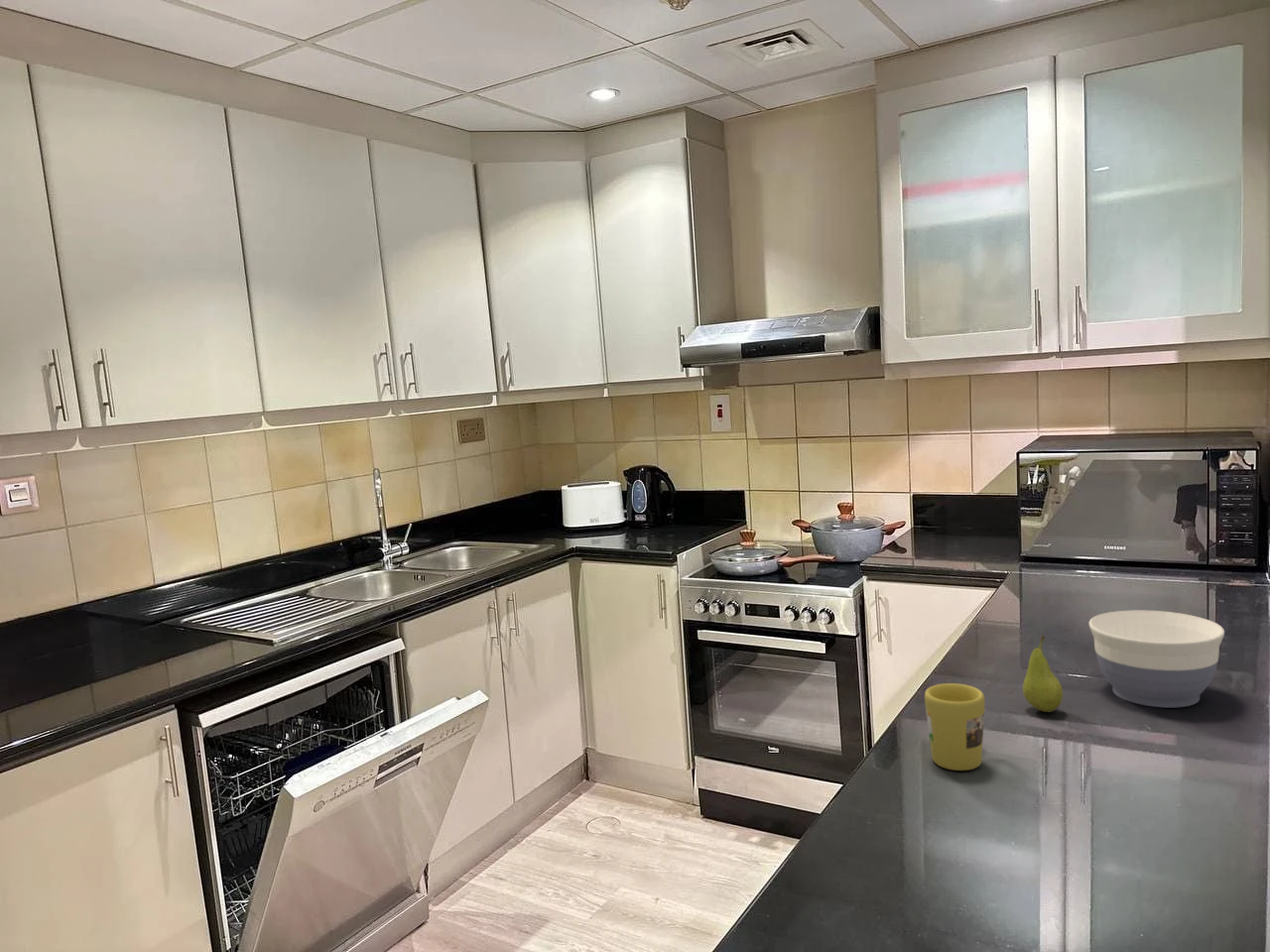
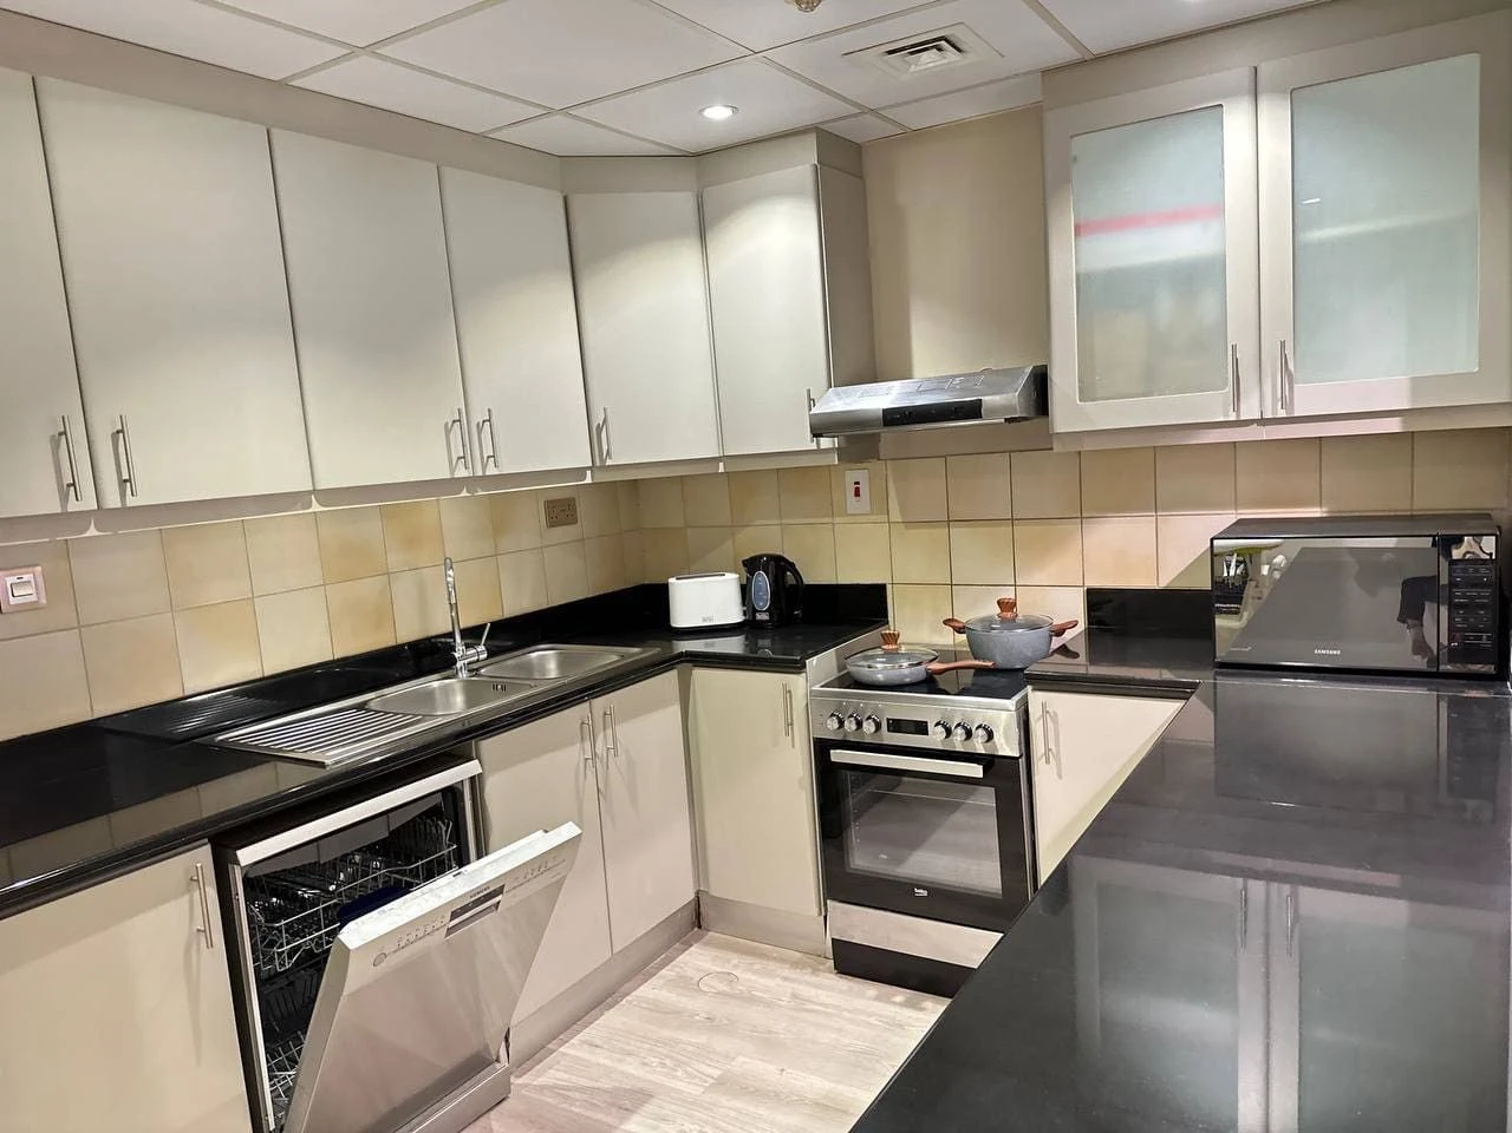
- mug [924,682,986,772]
- bowl [1088,609,1225,708]
- fruit [1022,635,1064,713]
